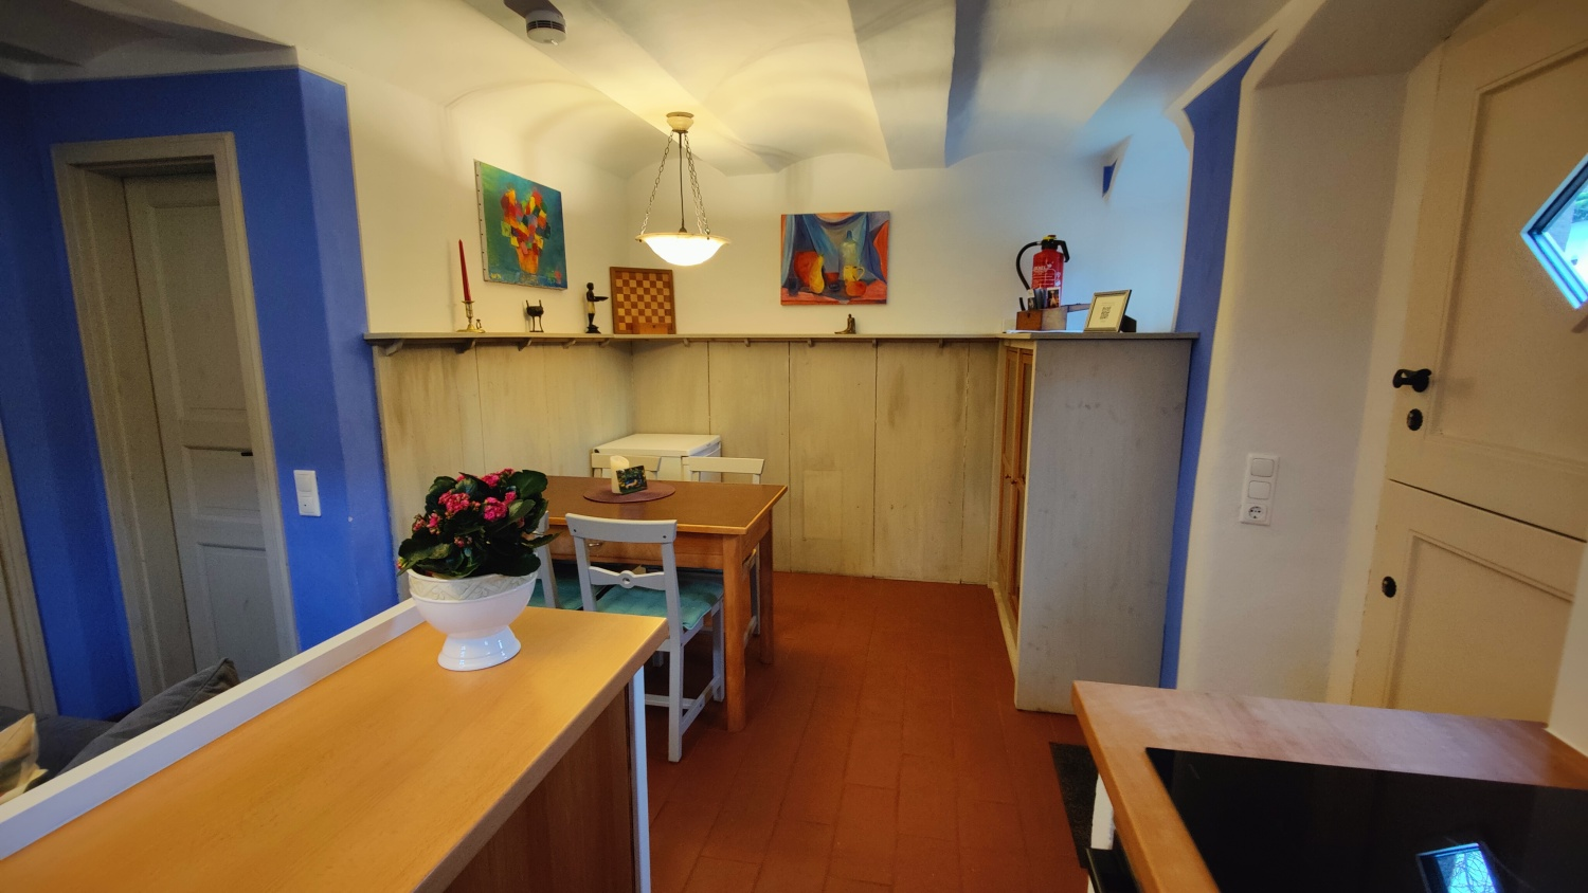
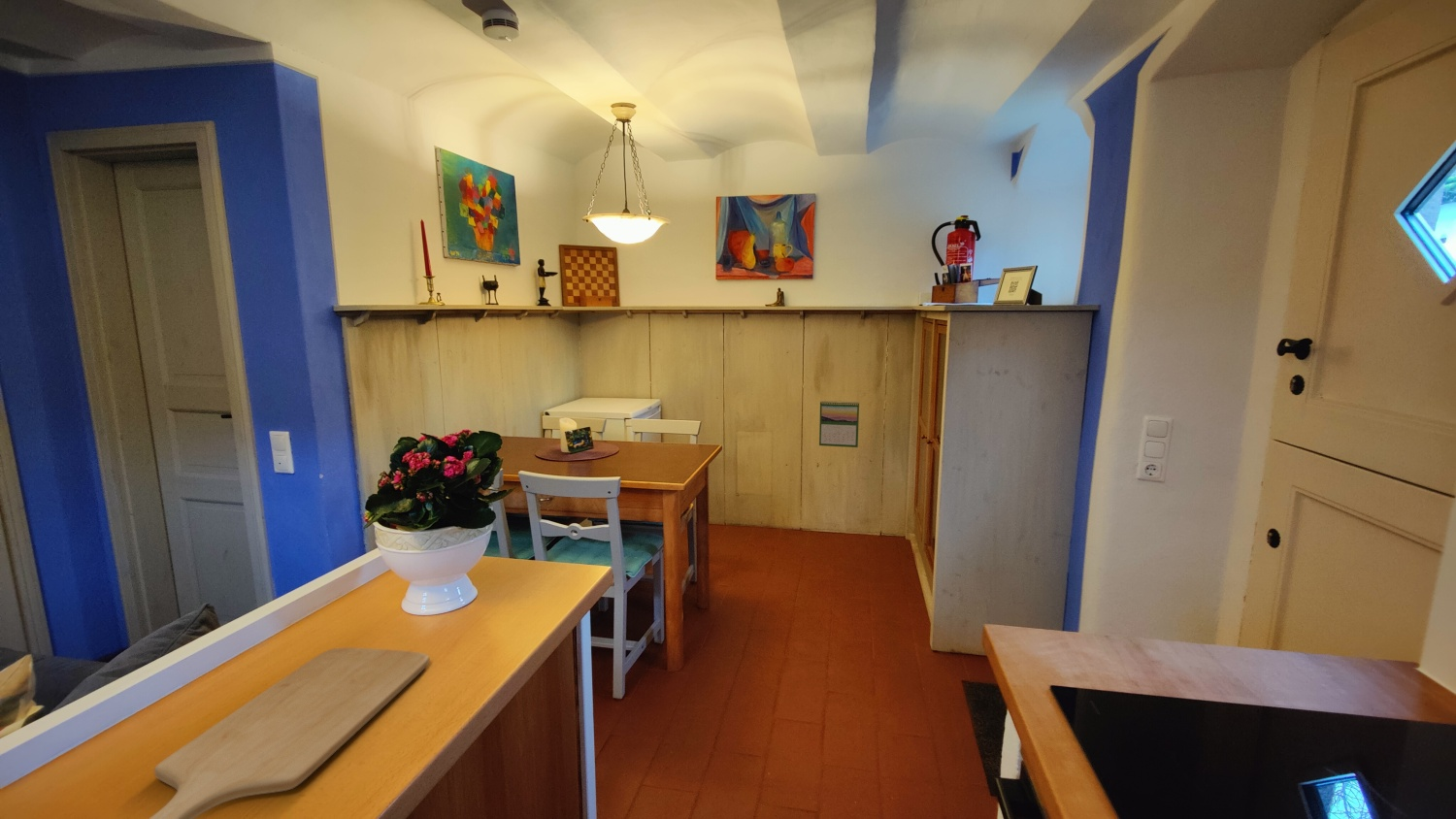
+ calendar [818,400,860,448]
+ chopping board [149,646,431,819]
